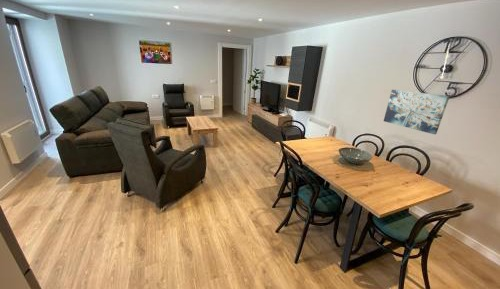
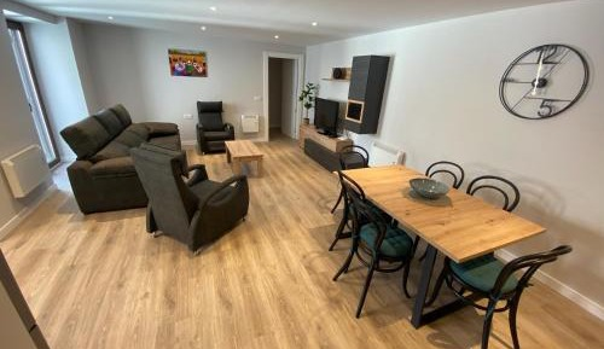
- wall art [383,89,451,135]
